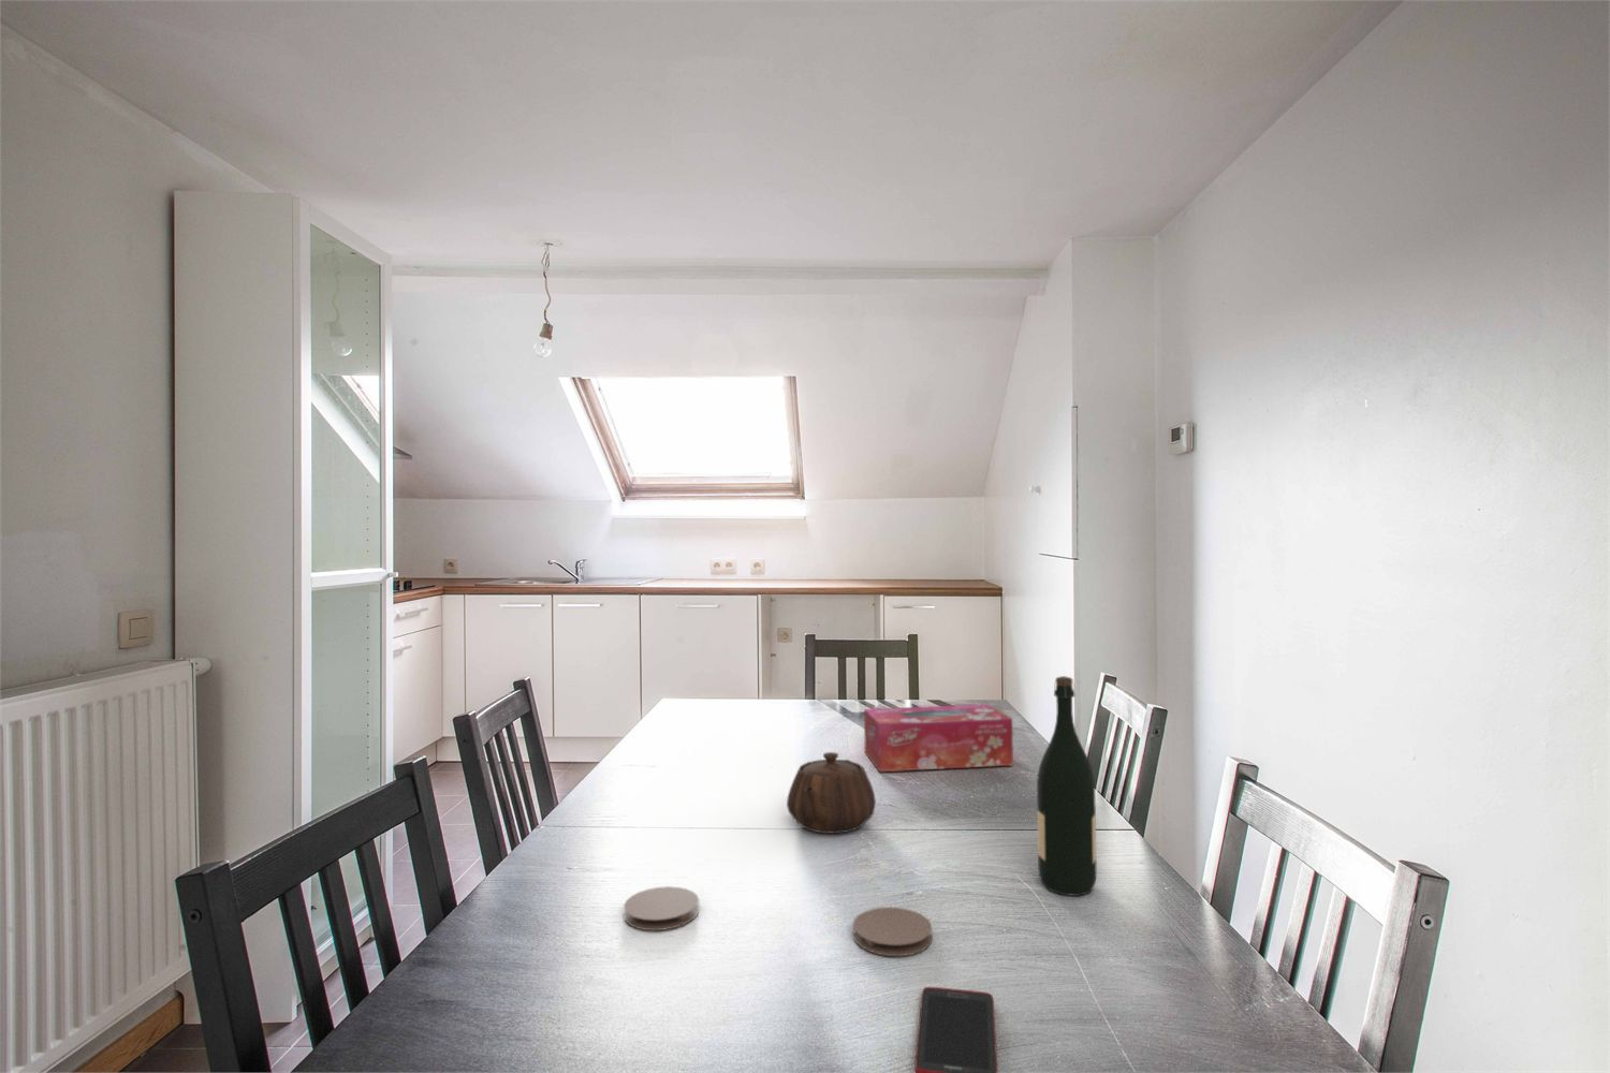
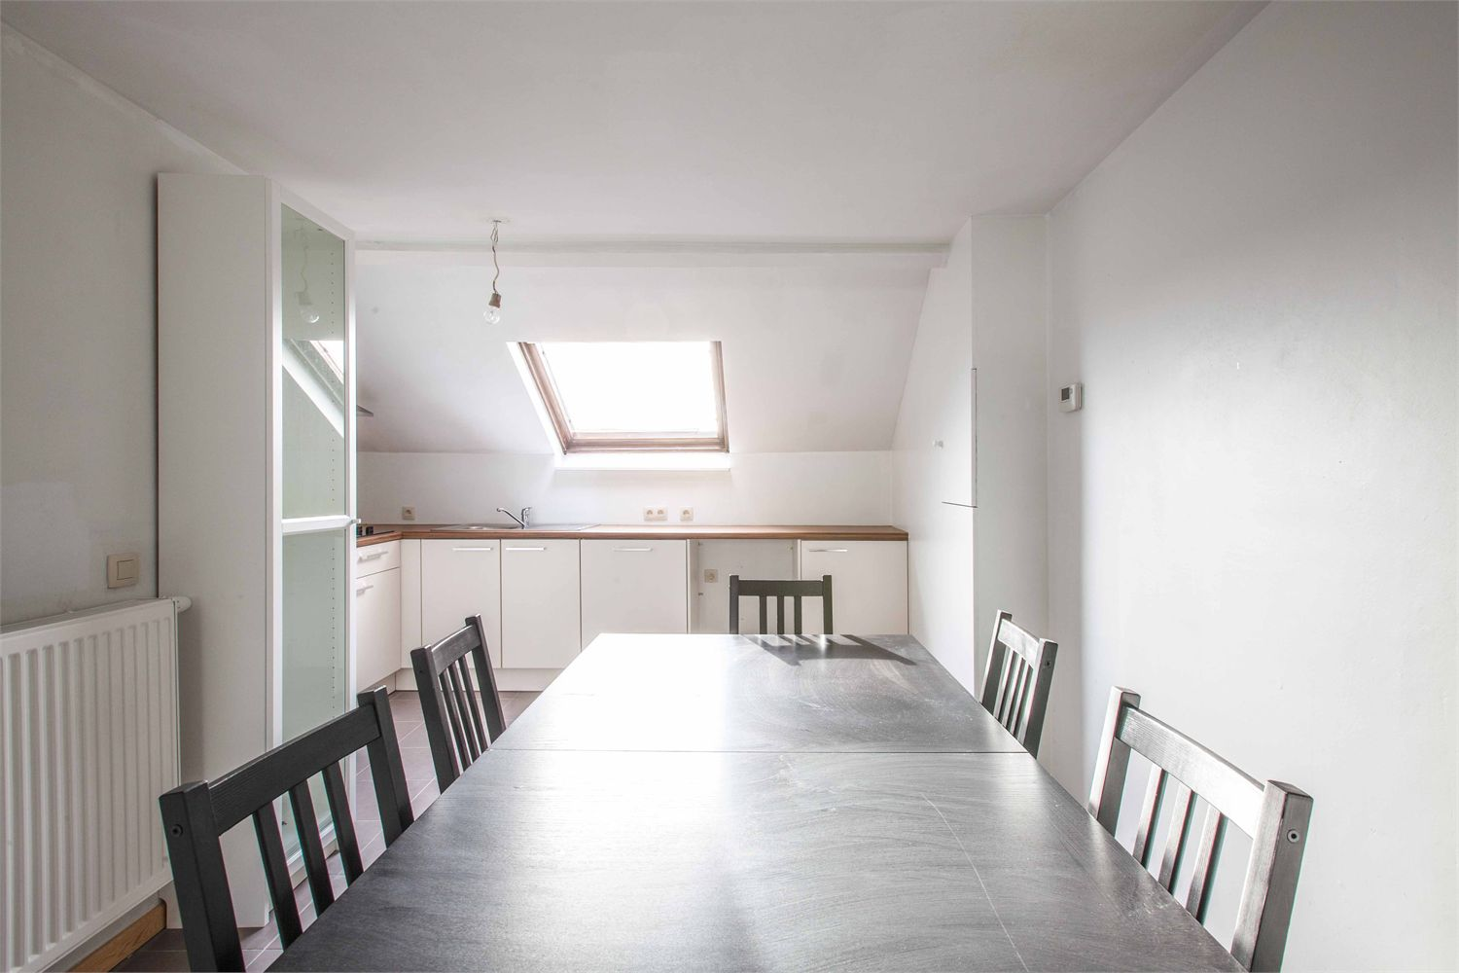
- cell phone [913,986,998,1073]
- coaster [852,907,933,957]
- tissue box [862,703,1015,772]
- wine bottle [1036,675,1098,897]
- teapot [786,751,877,835]
- coaster [623,885,700,932]
